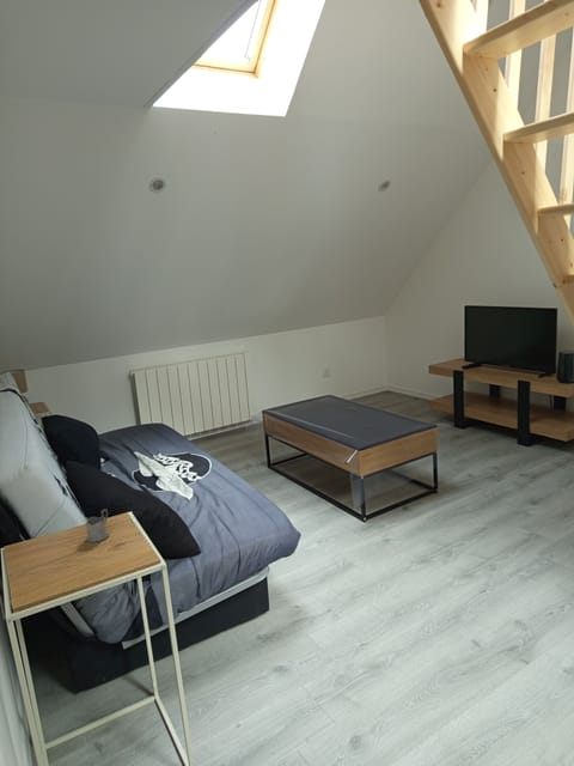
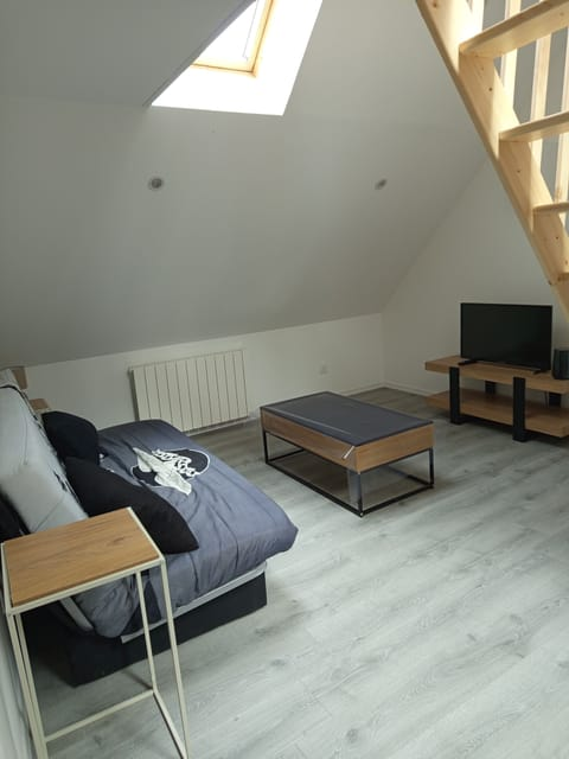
- tea glass holder [85,509,110,543]
